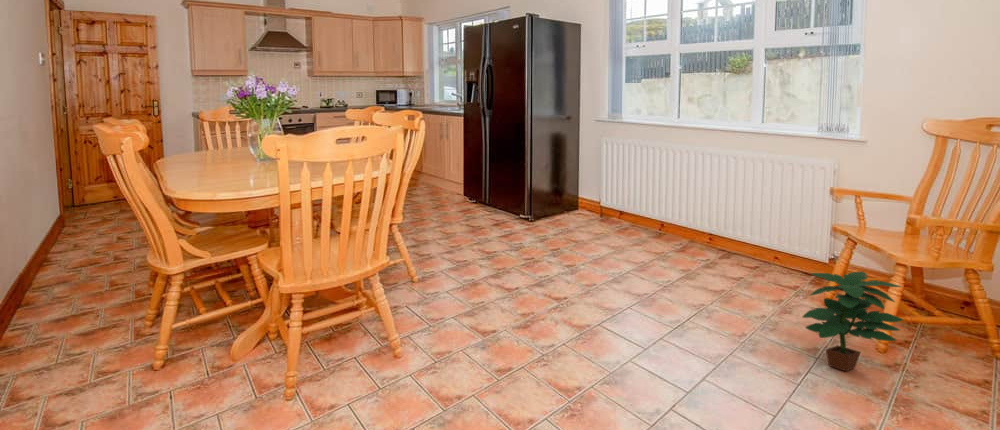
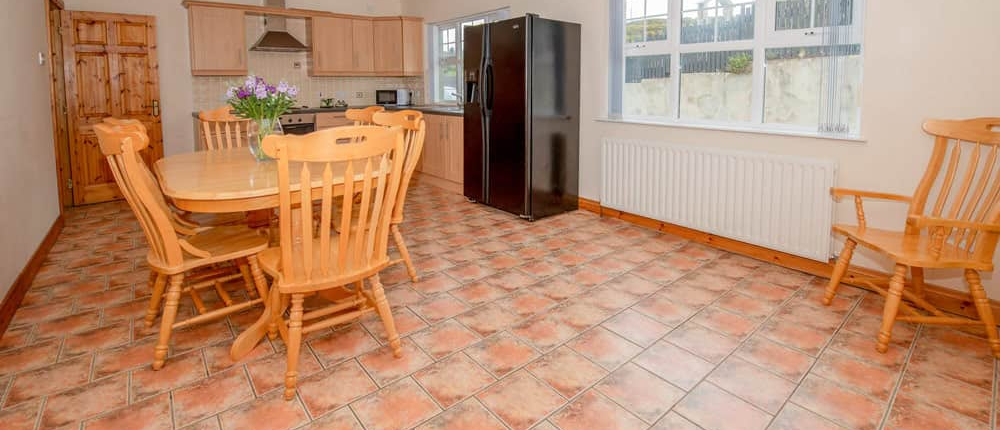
- potted plant [802,270,904,372]
